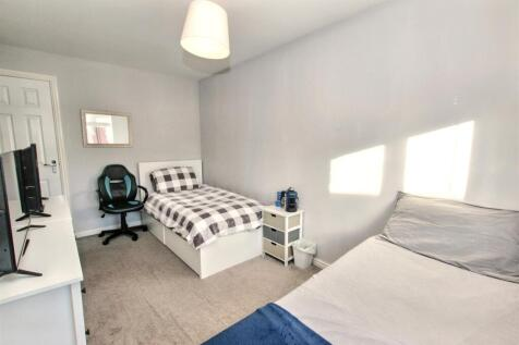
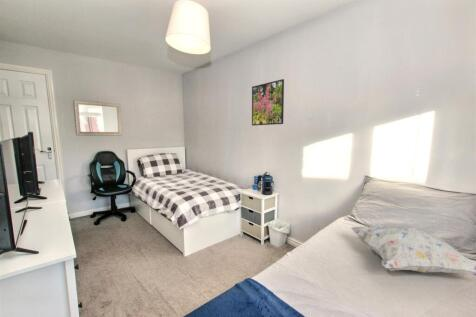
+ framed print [251,78,285,127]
+ decorative pillow [350,225,476,277]
